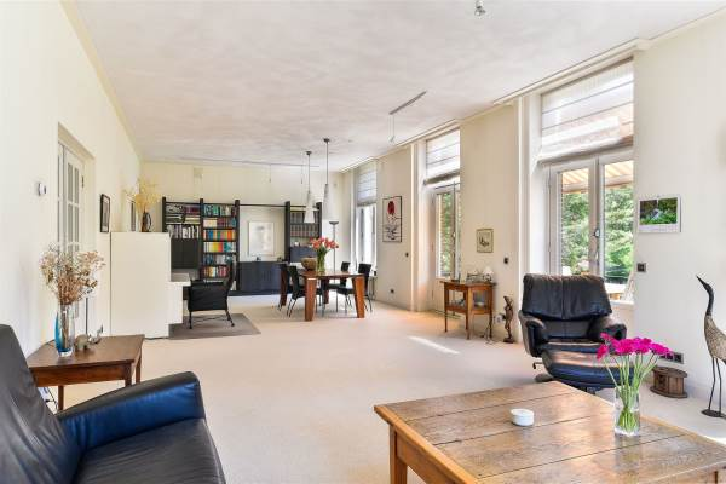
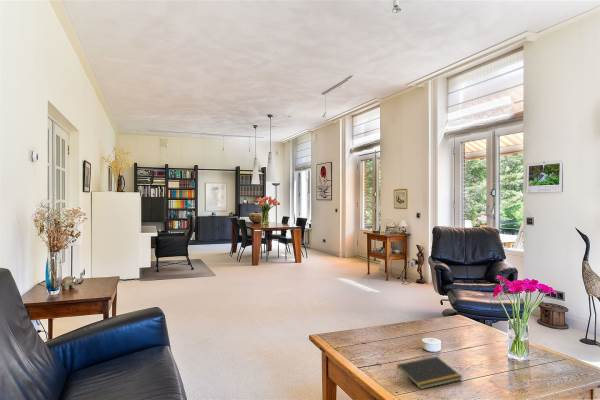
+ notepad [396,356,463,390]
